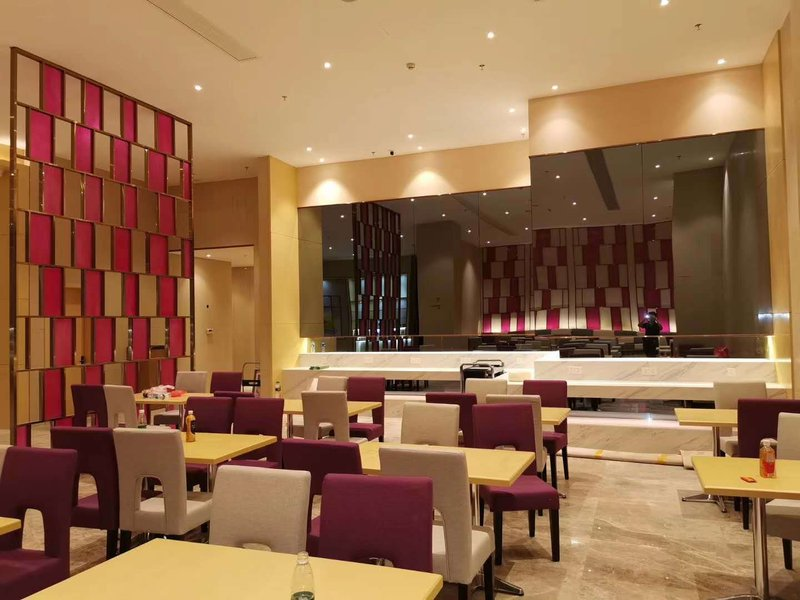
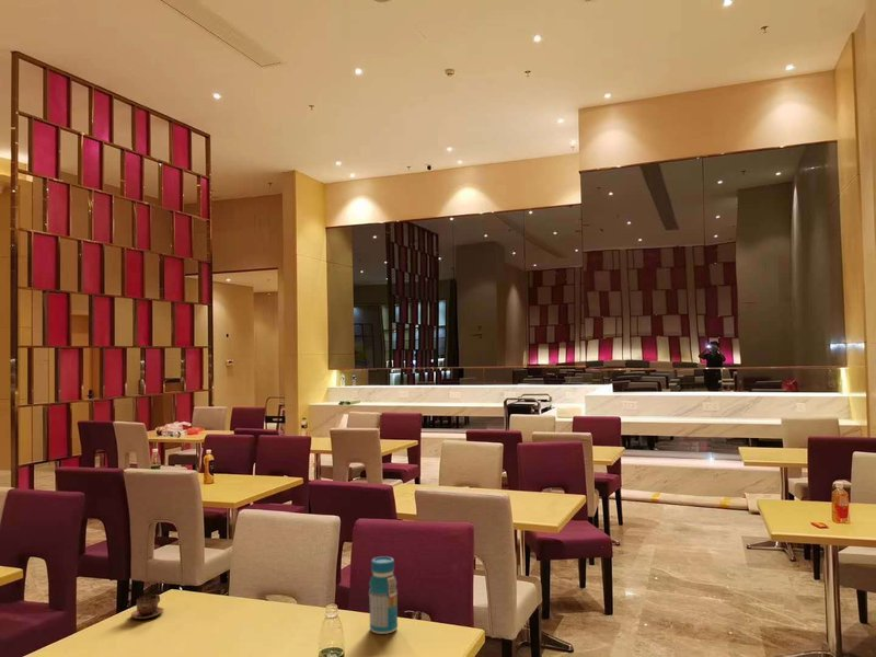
+ cup [130,593,165,620]
+ beverage bottle [368,555,399,635]
